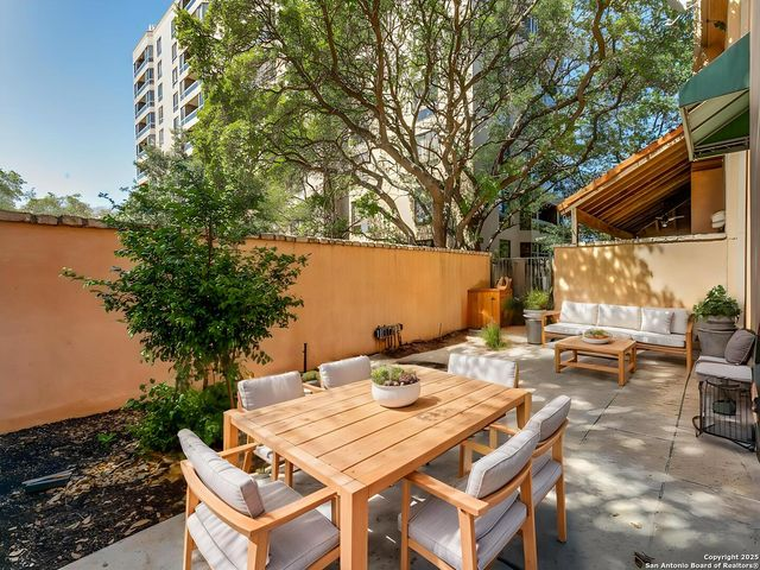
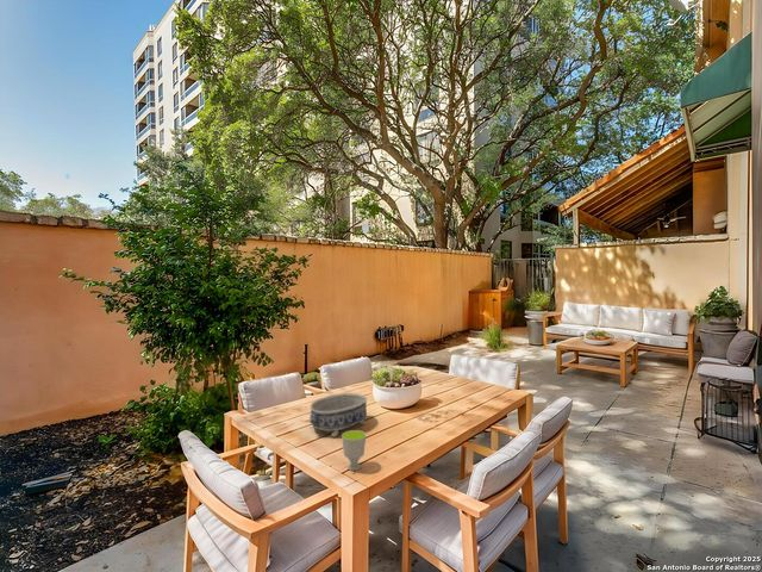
+ cup [341,429,368,472]
+ decorative bowl [308,392,368,439]
